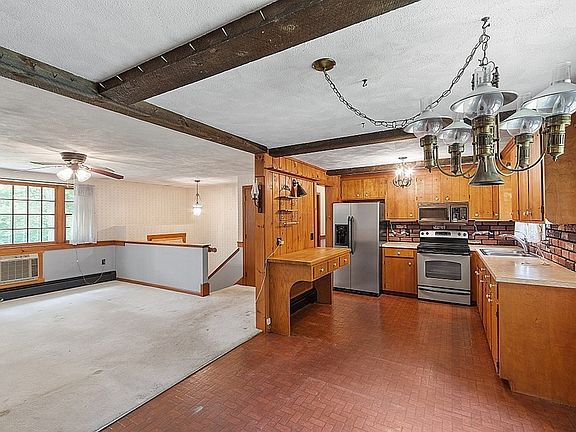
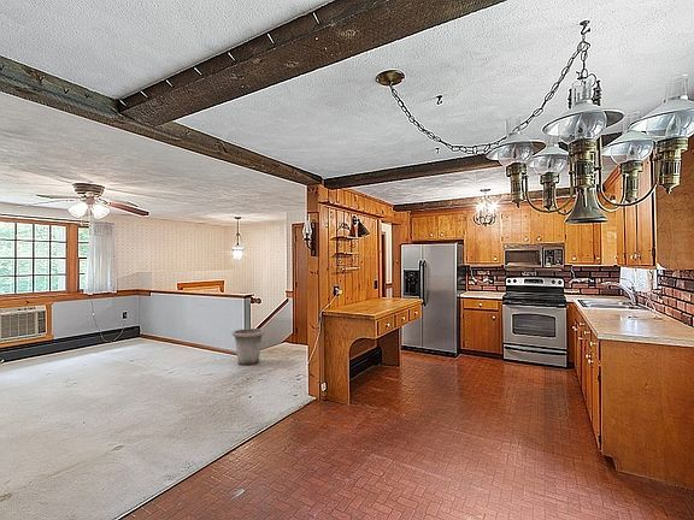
+ trash can [231,327,265,367]
